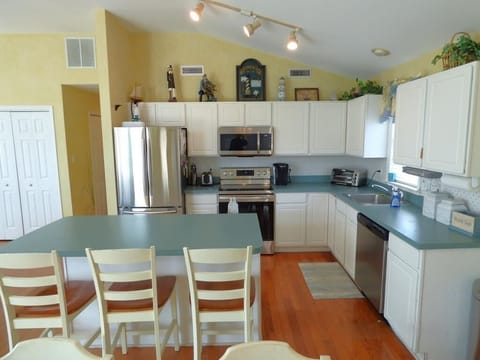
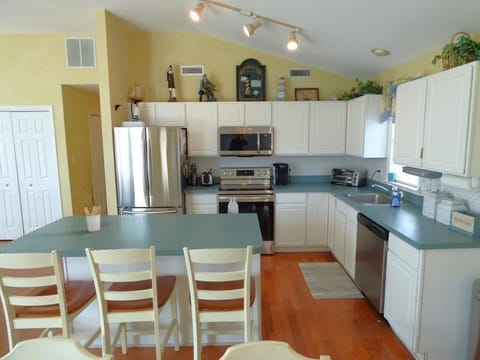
+ utensil holder [83,205,103,233]
